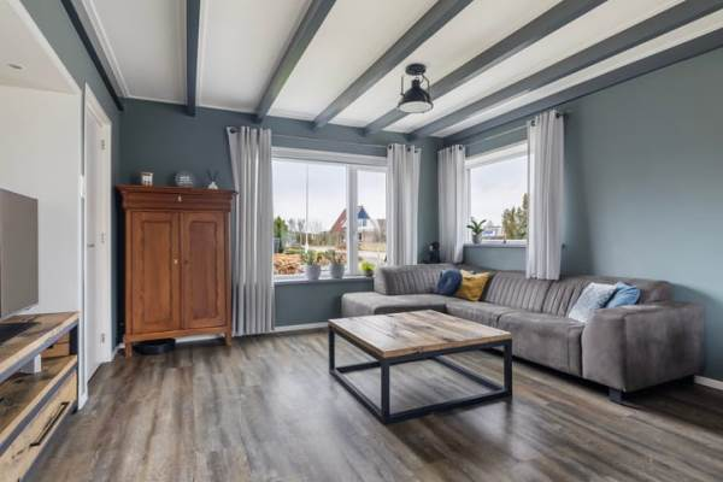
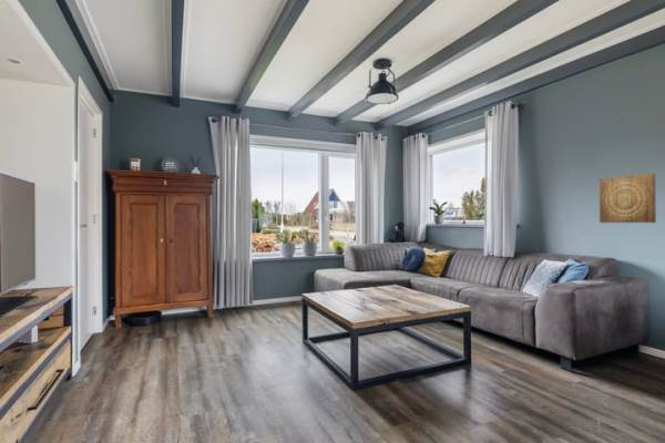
+ wall art [598,173,657,224]
